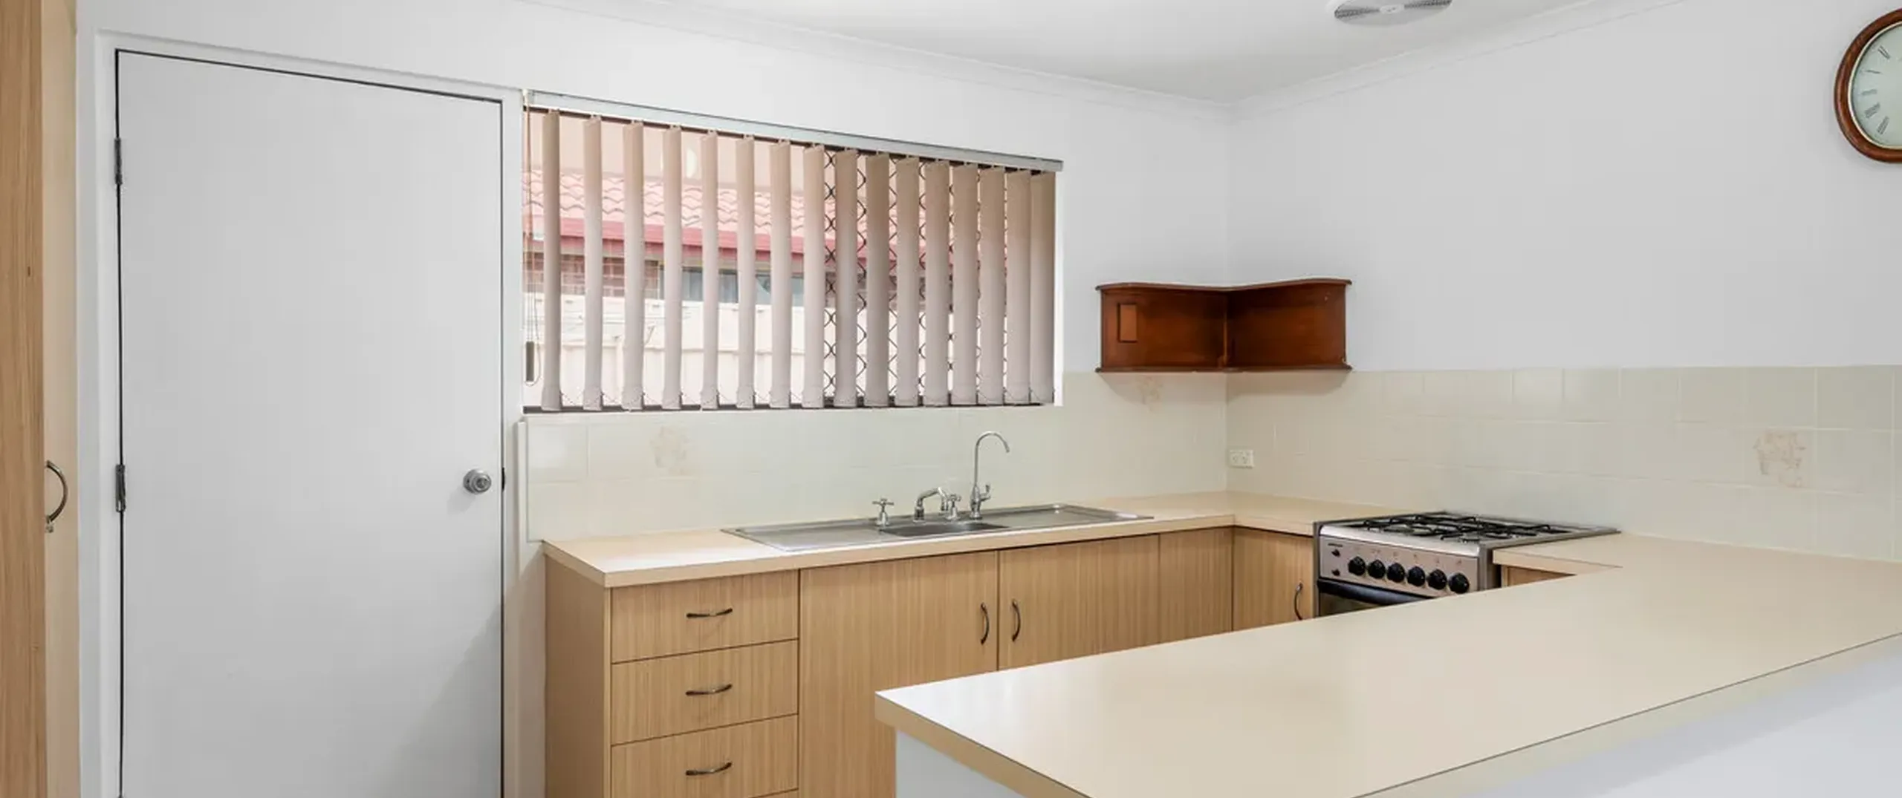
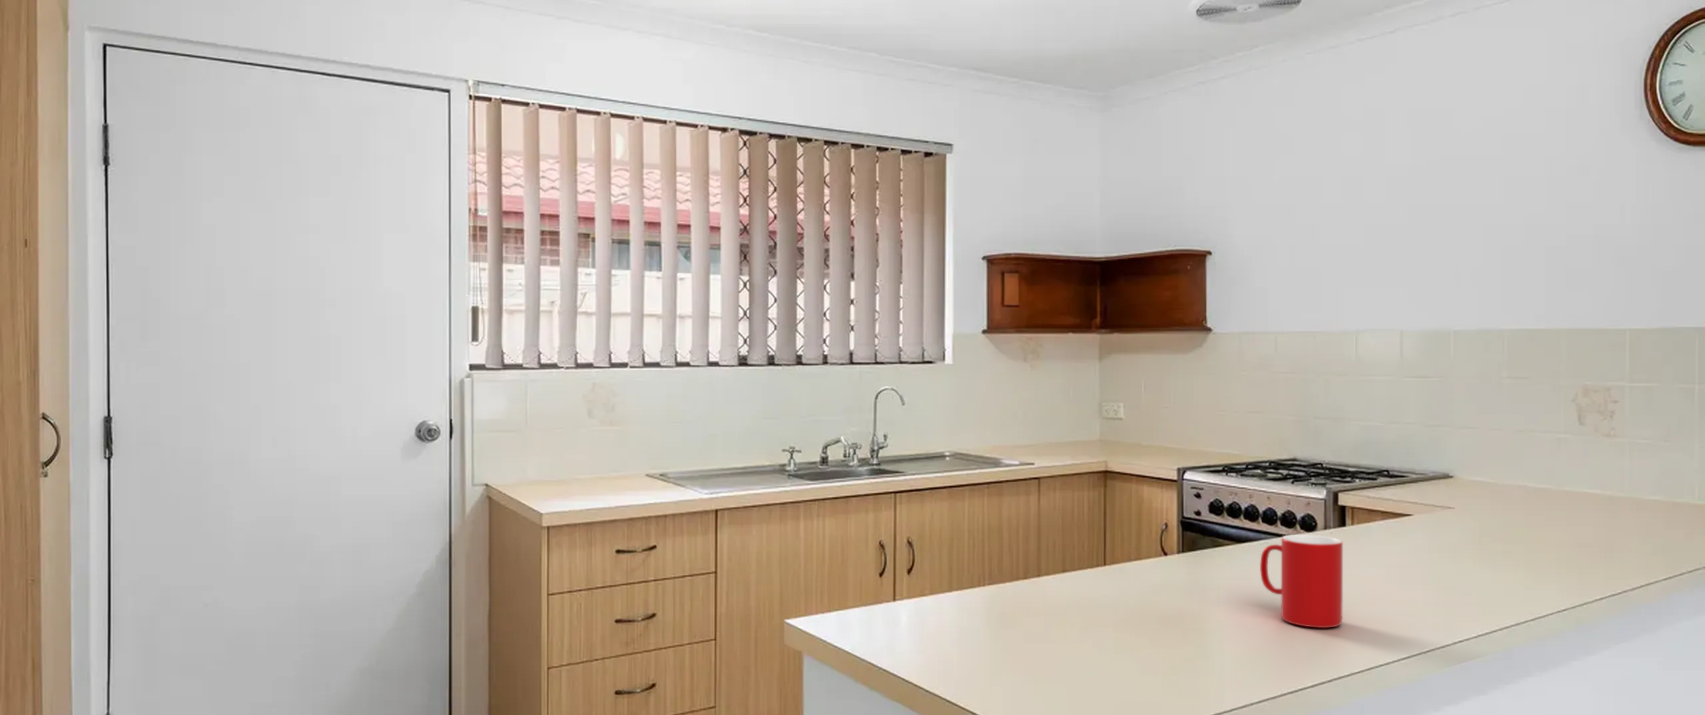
+ cup [1259,535,1343,628]
